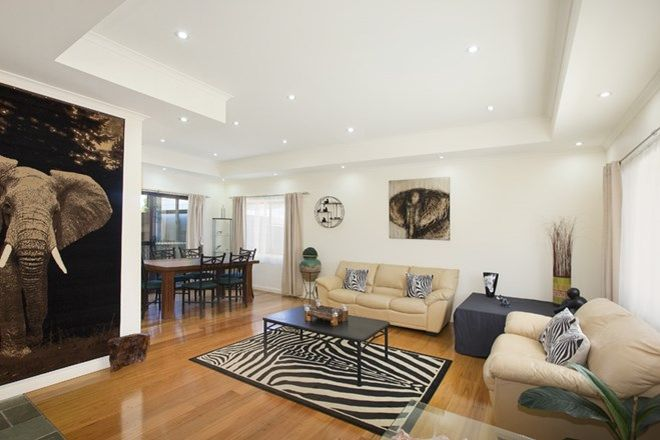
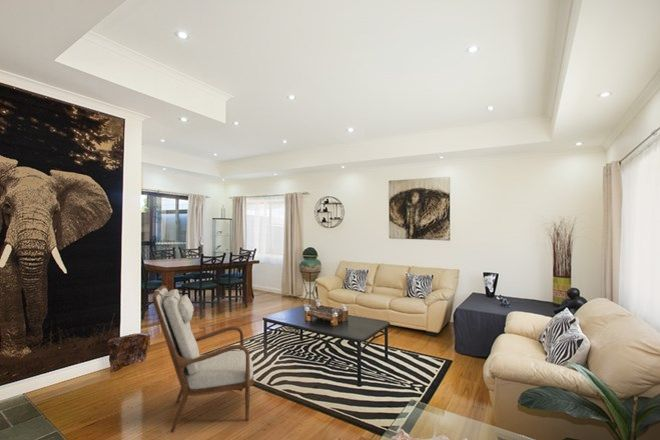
+ armchair [151,284,254,434]
